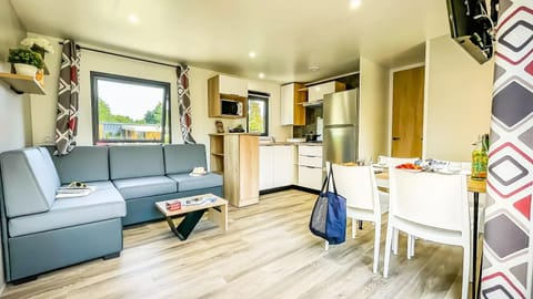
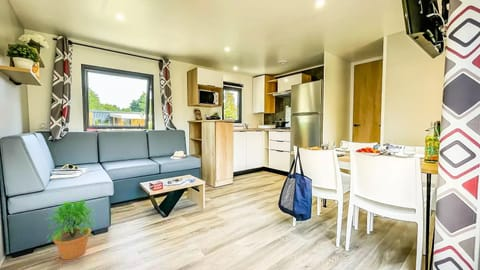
+ potted plant [45,199,98,261]
